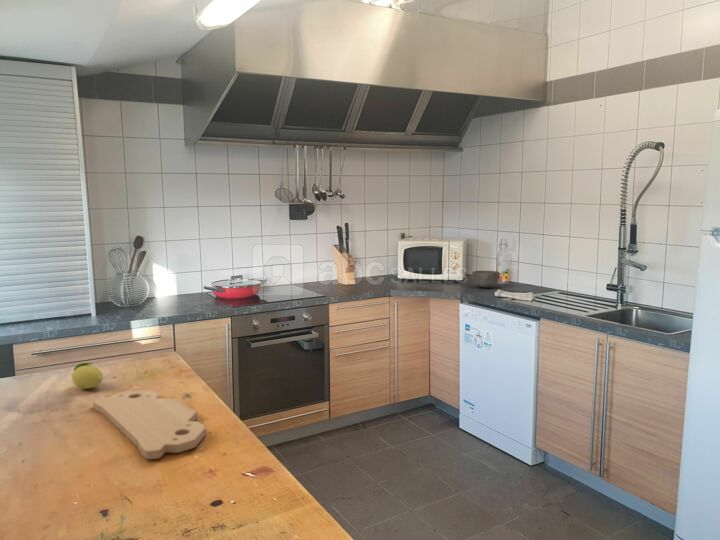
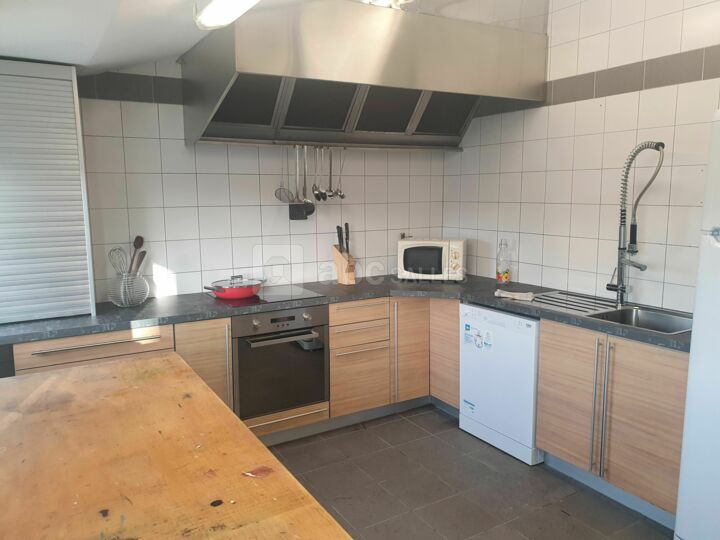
- fruit [70,362,104,390]
- cutting board [92,389,207,460]
- bowl [470,270,500,288]
